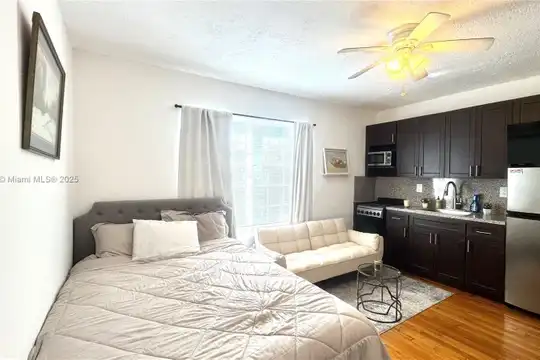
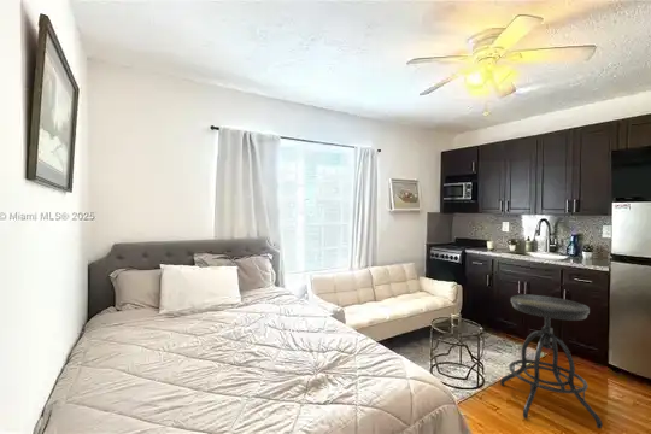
+ stool [499,294,604,429]
